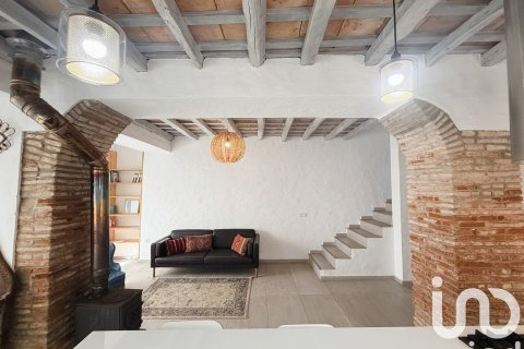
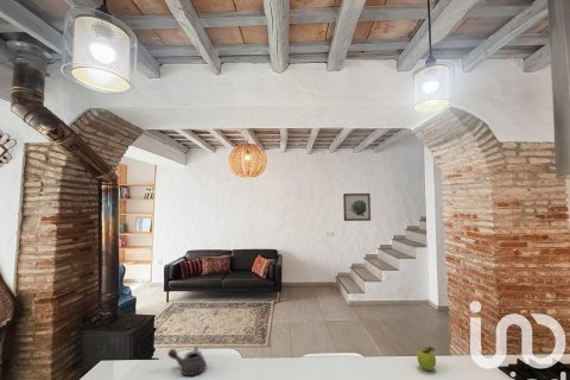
+ wall art [342,192,372,222]
+ fruit [417,346,437,372]
+ teapot [166,344,207,376]
